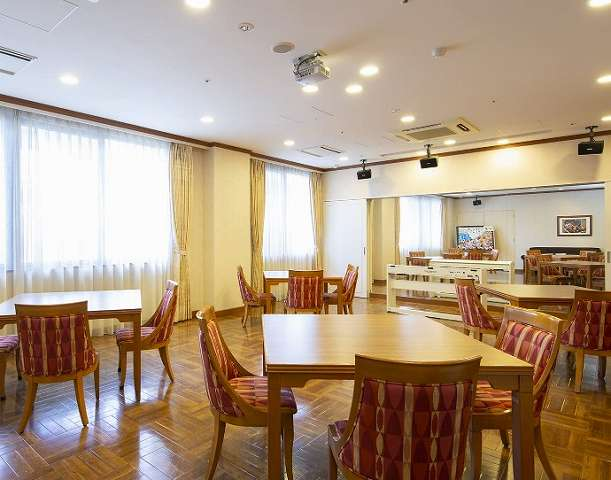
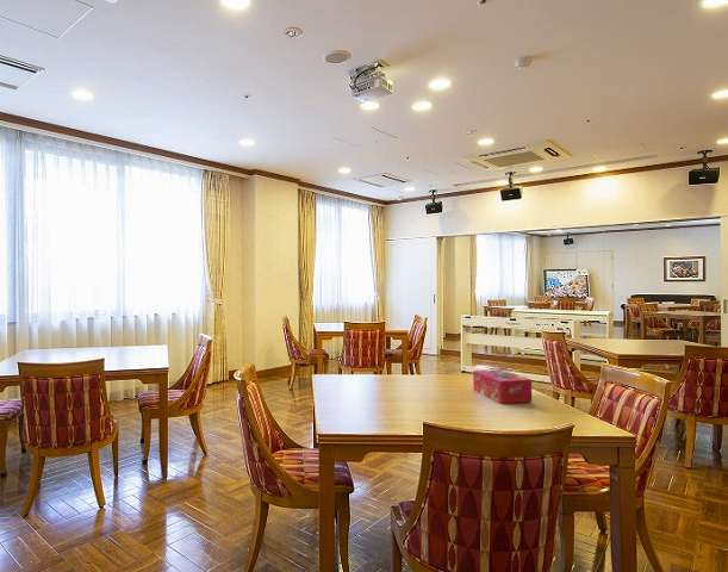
+ tissue box [472,368,533,405]
